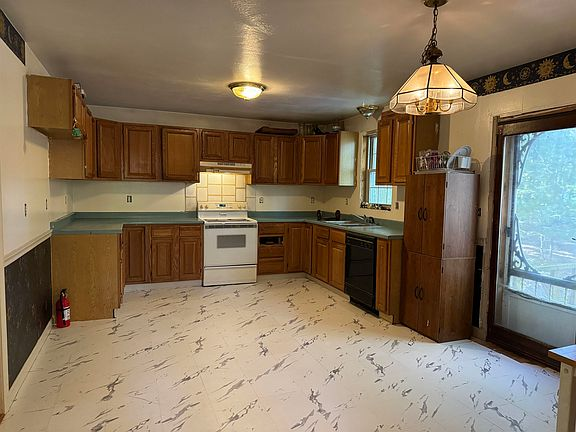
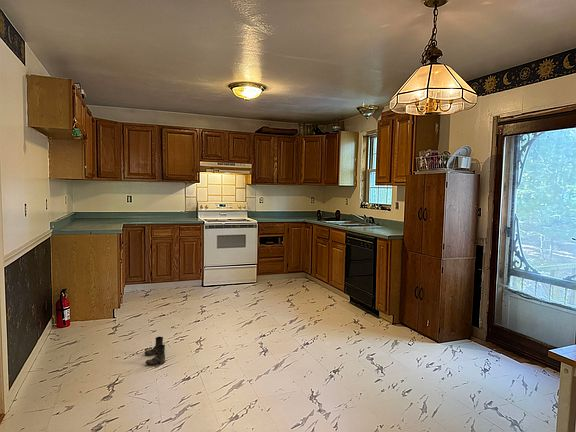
+ boots [143,336,166,366]
